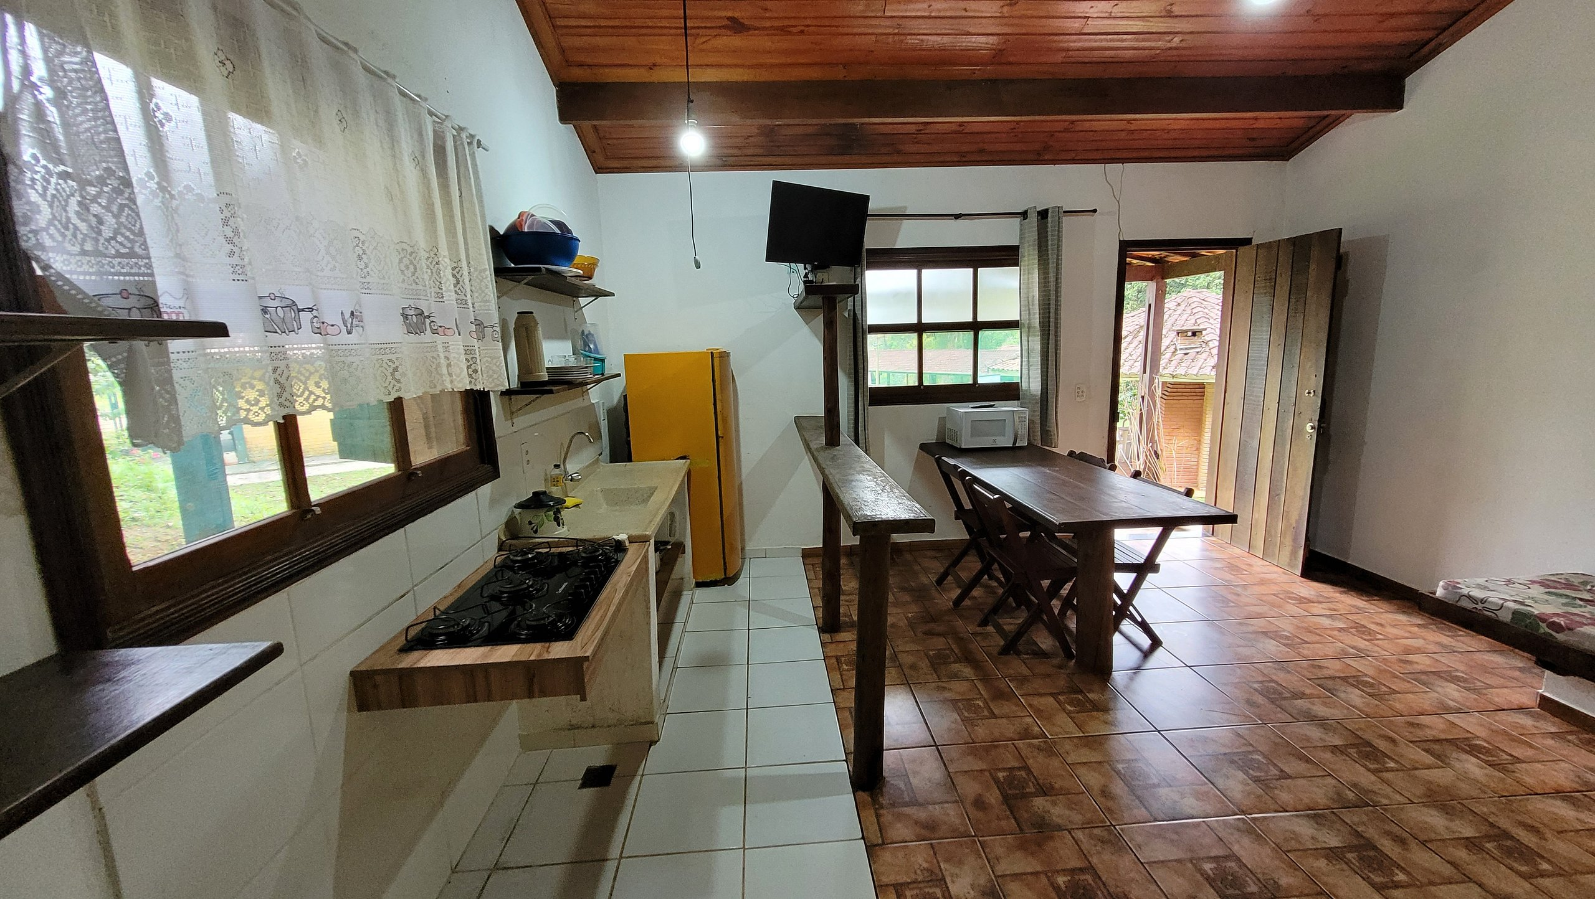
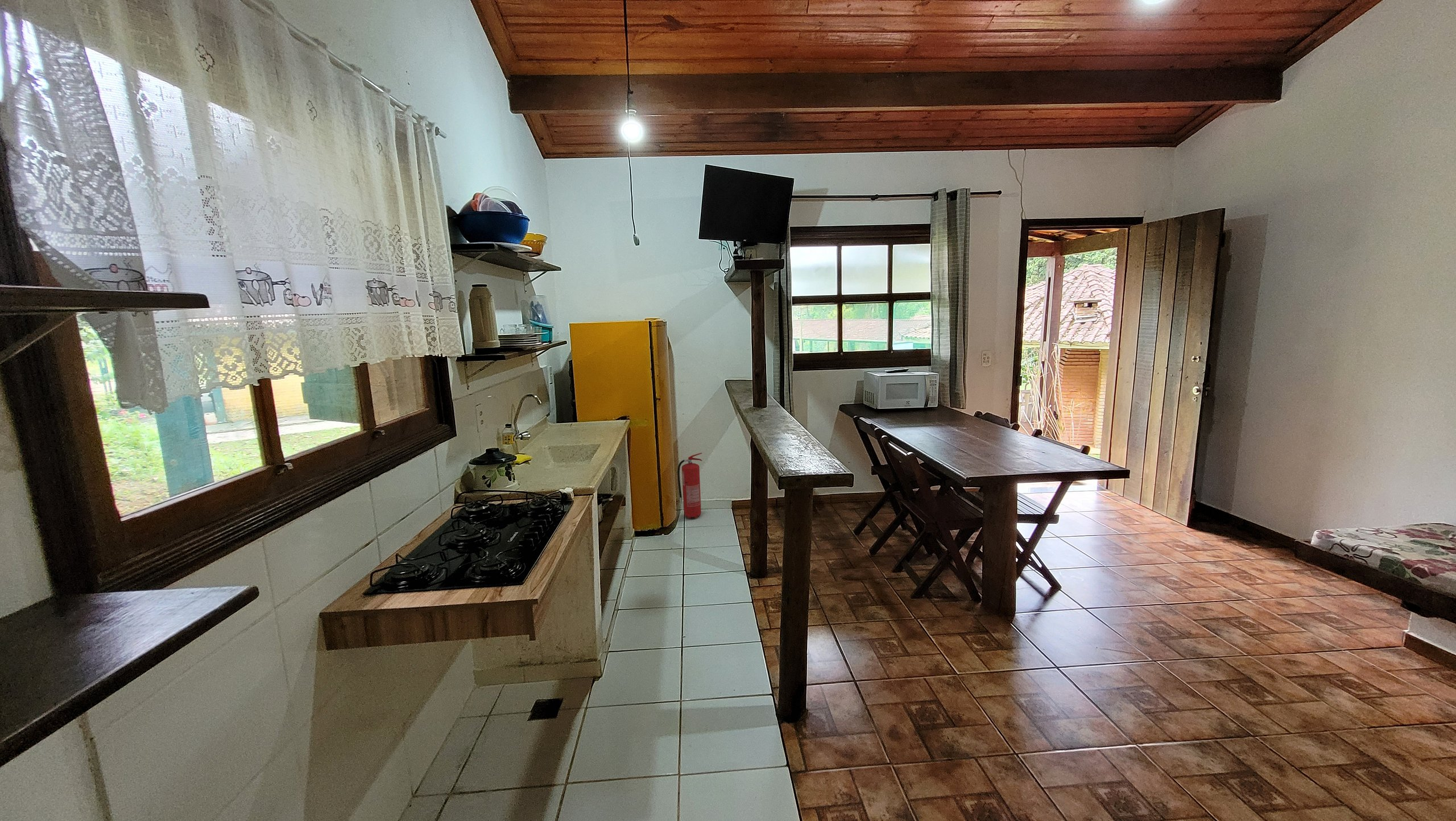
+ fire extinguisher [677,452,702,519]
